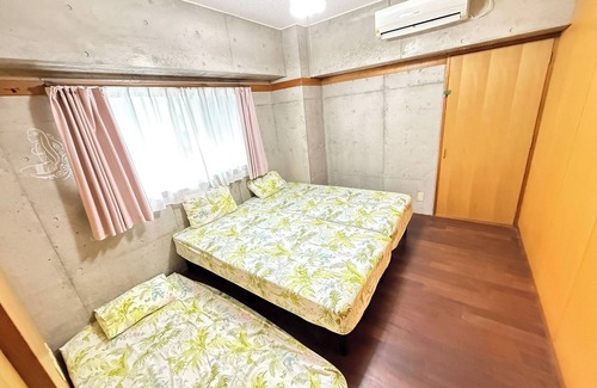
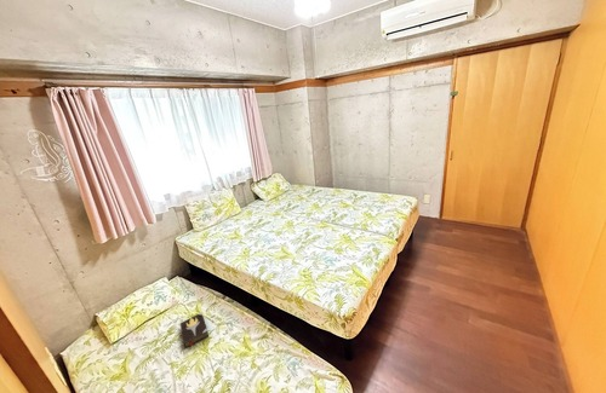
+ hardback book [179,312,210,349]
